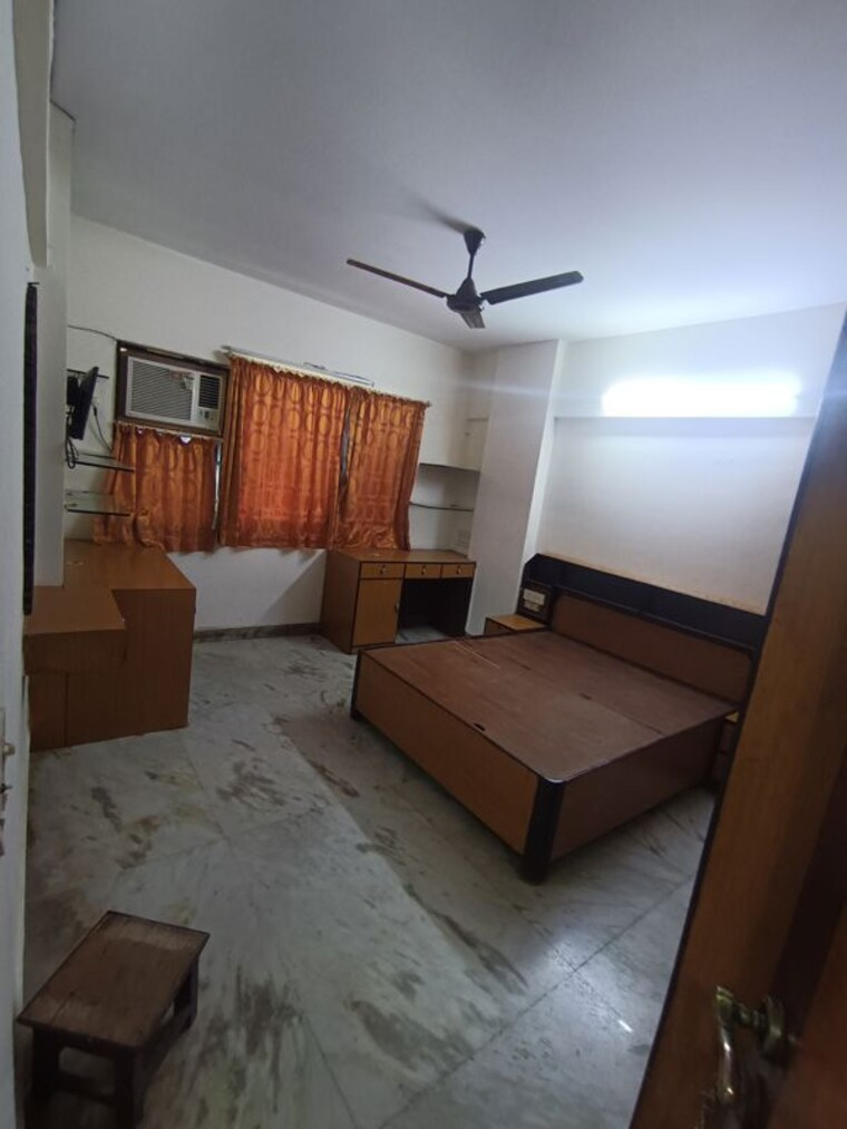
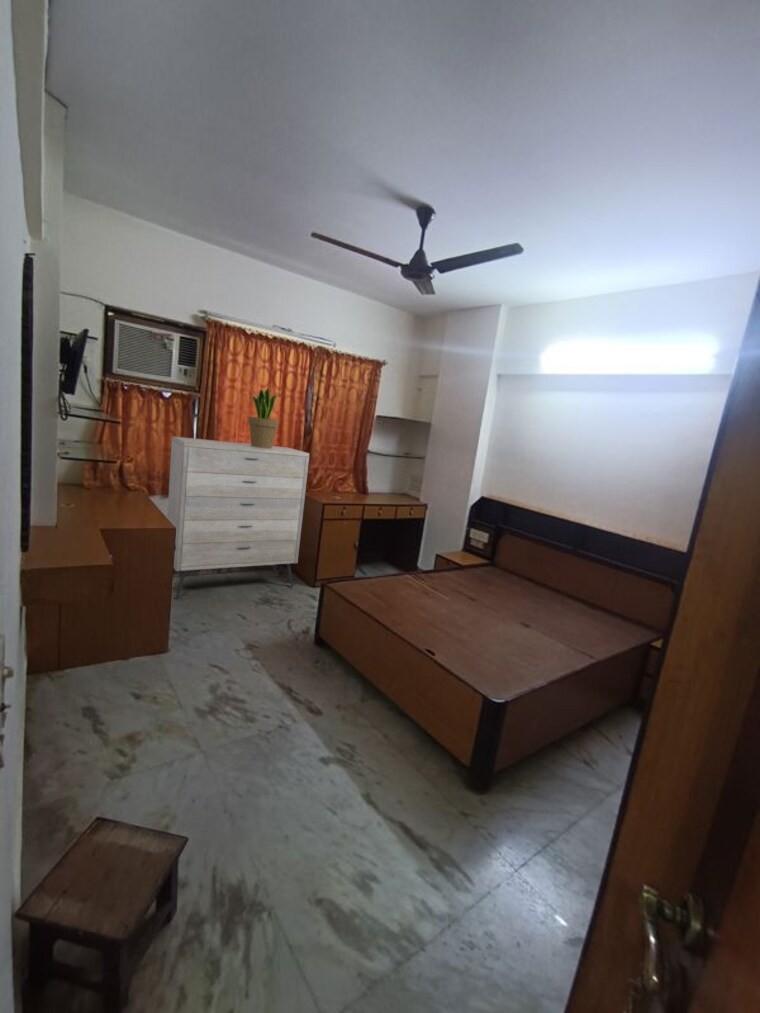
+ potted plant [247,387,282,449]
+ dresser [166,435,310,600]
